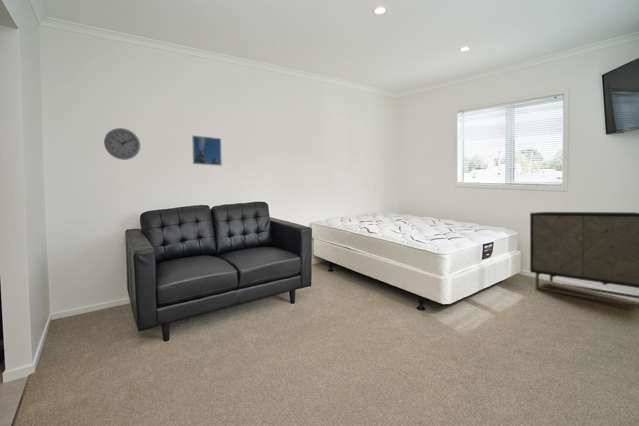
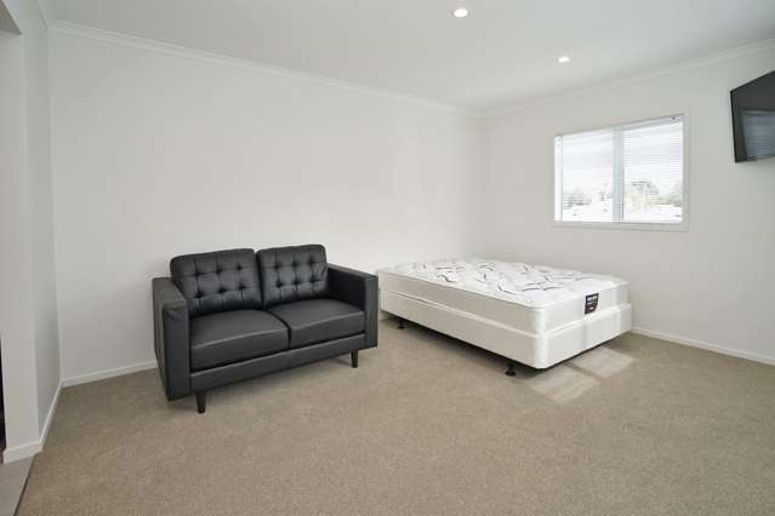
- cabinet [529,211,639,310]
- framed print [191,134,223,167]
- wall clock [103,127,141,161]
